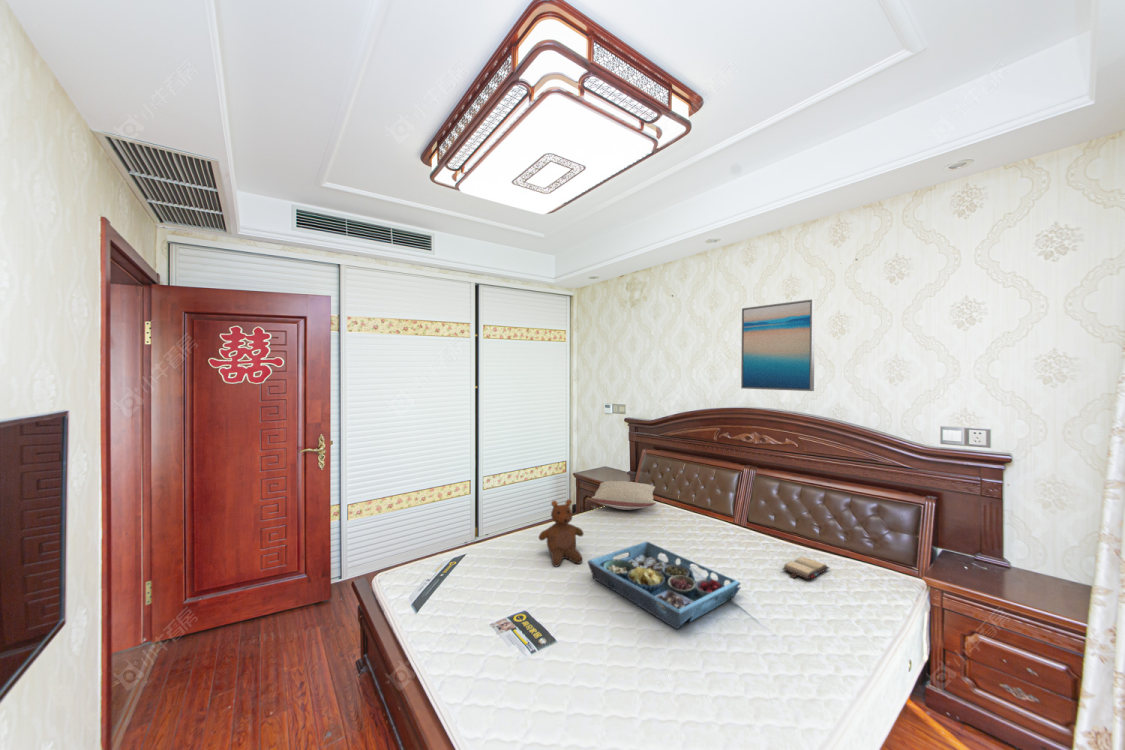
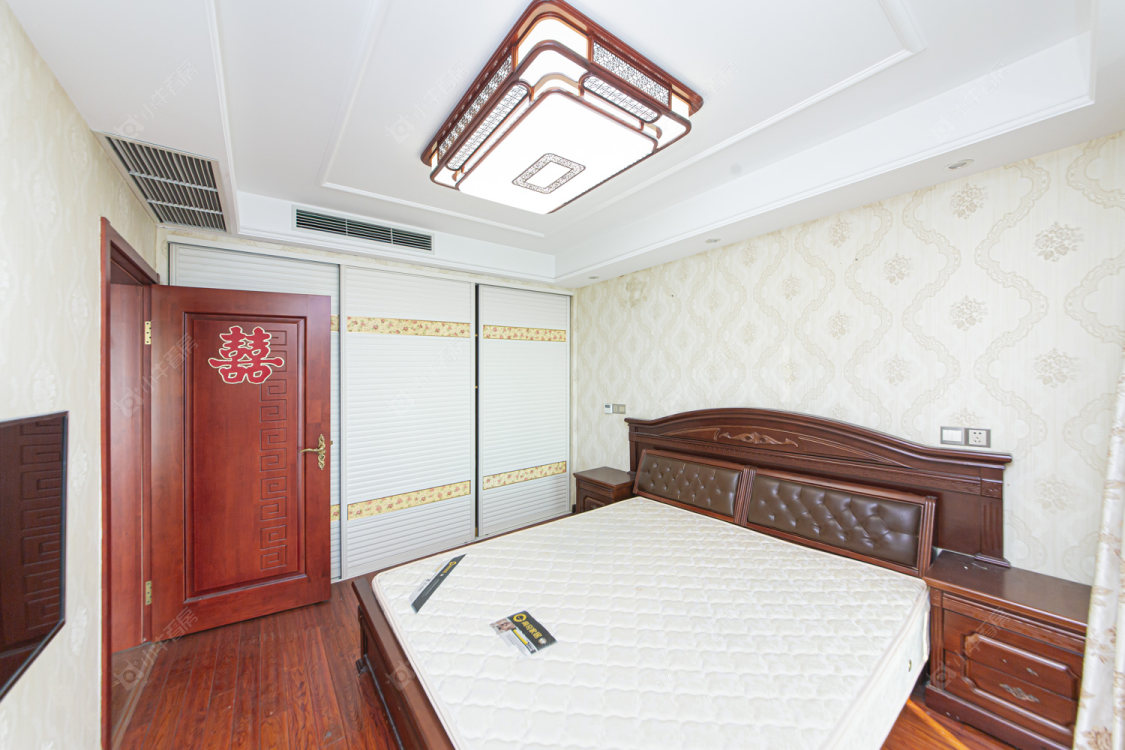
- pillow [590,480,657,511]
- serving tray [587,541,742,630]
- hardback book [781,555,831,580]
- wall art [740,298,816,392]
- teddy bear [538,498,585,568]
